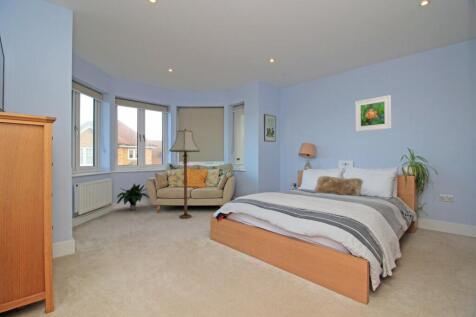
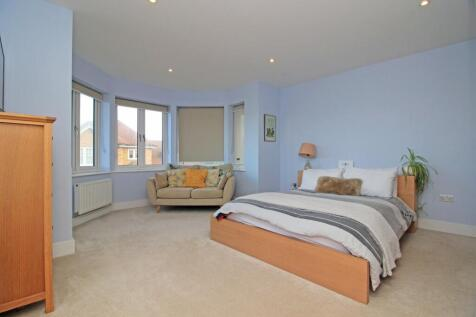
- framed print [354,94,392,133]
- potted plant [116,182,150,211]
- floor lamp [168,128,201,220]
